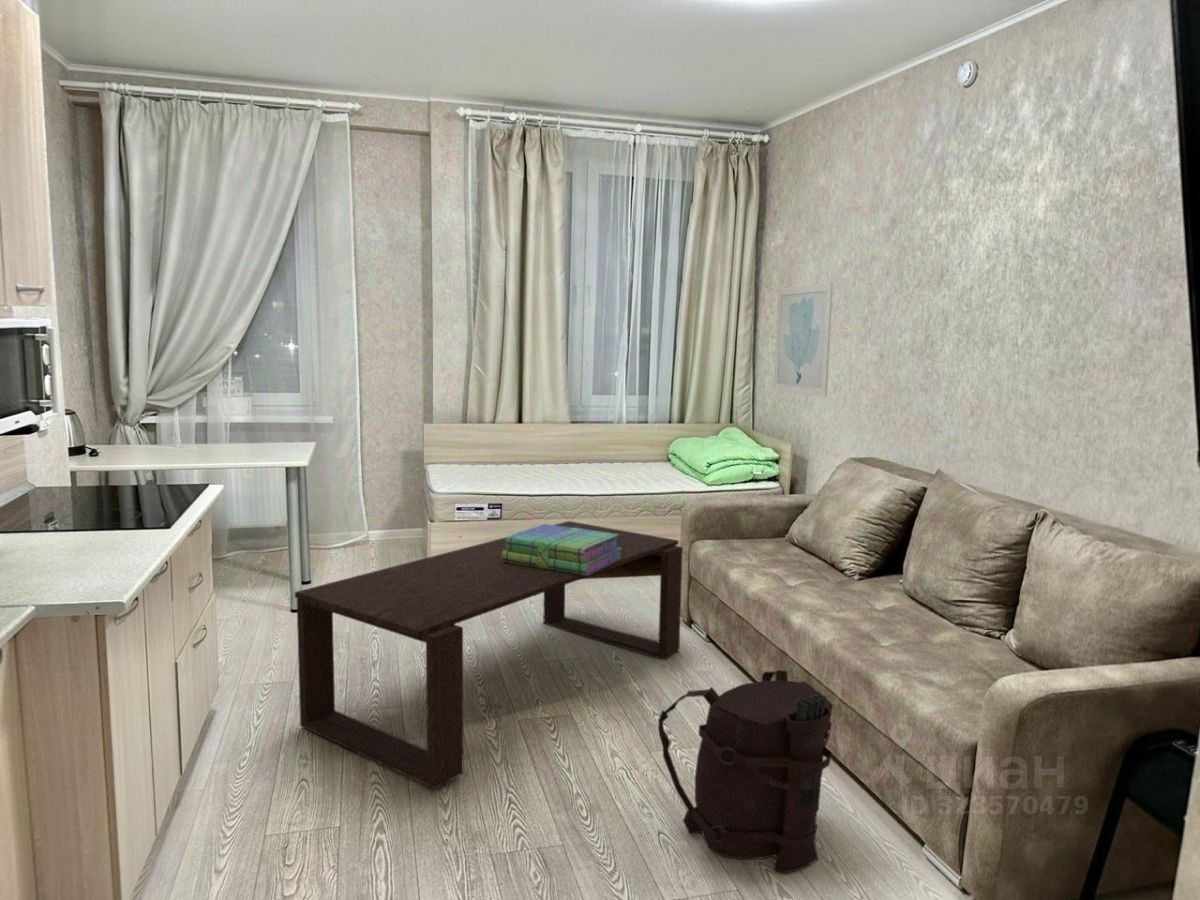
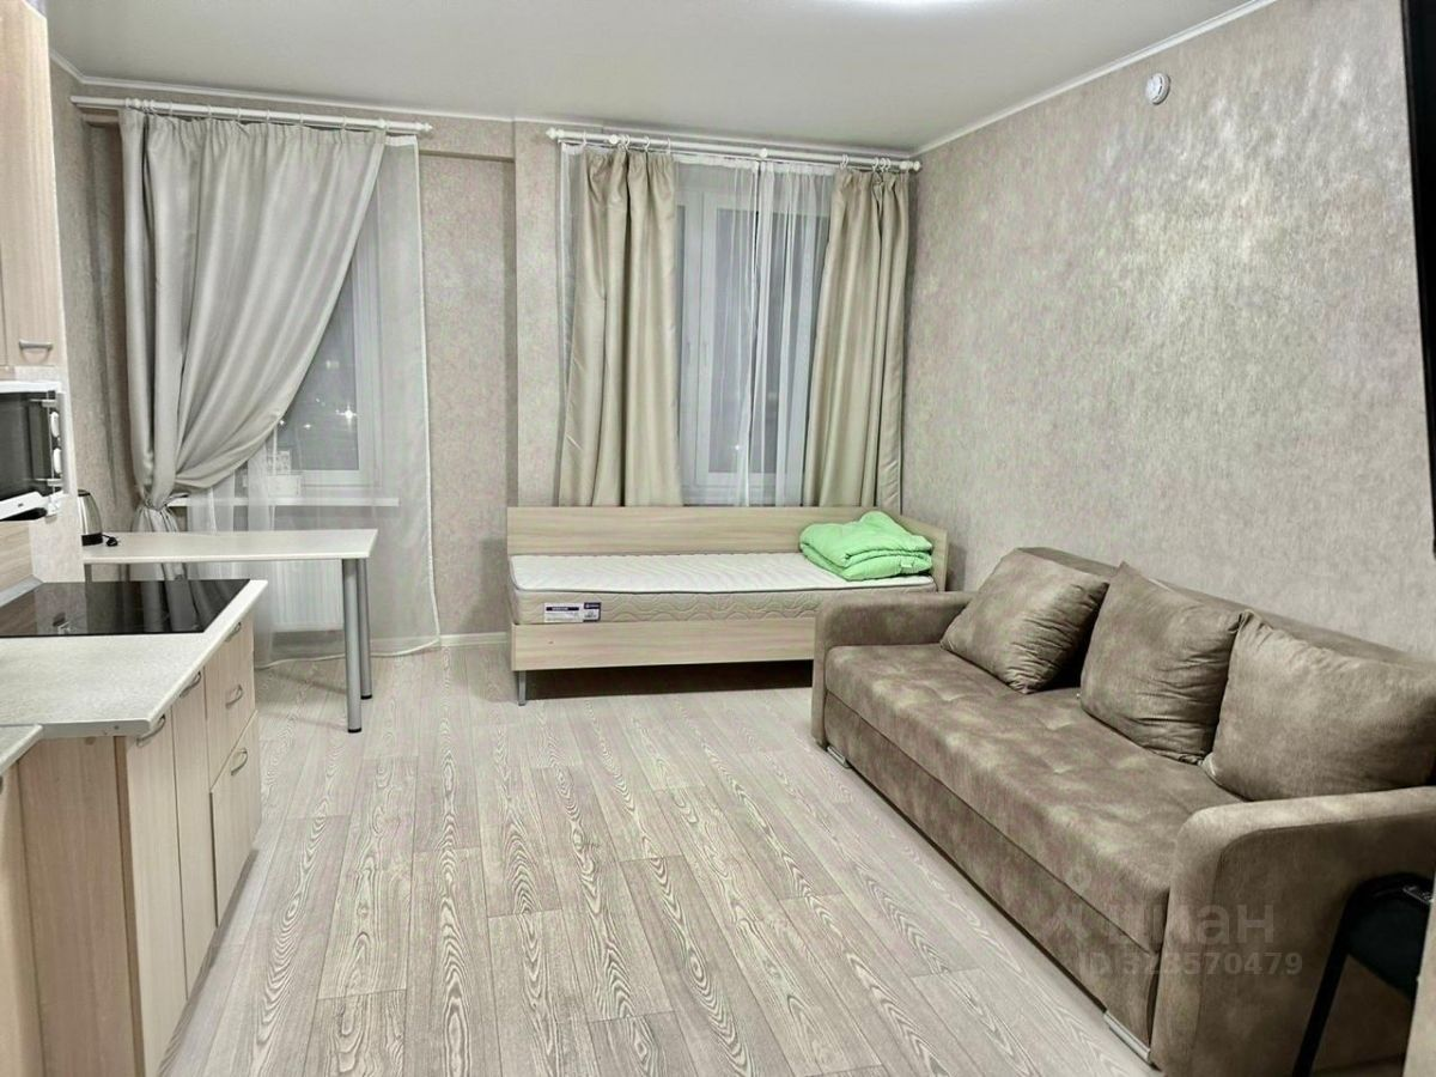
- stack of books [502,523,622,575]
- backpack [657,669,834,874]
- coffee table [294,520,684,790]
- wall art [773,282,834,398]
